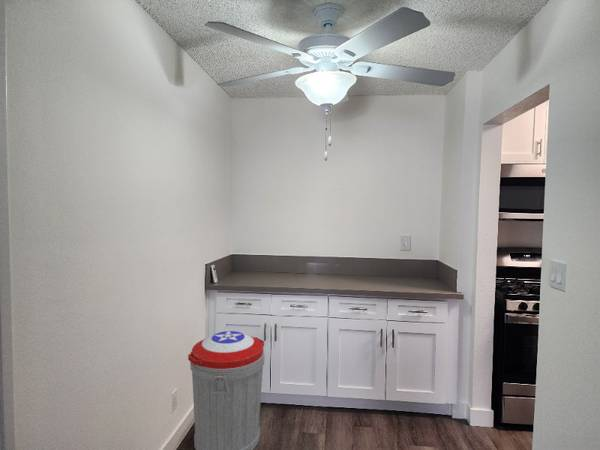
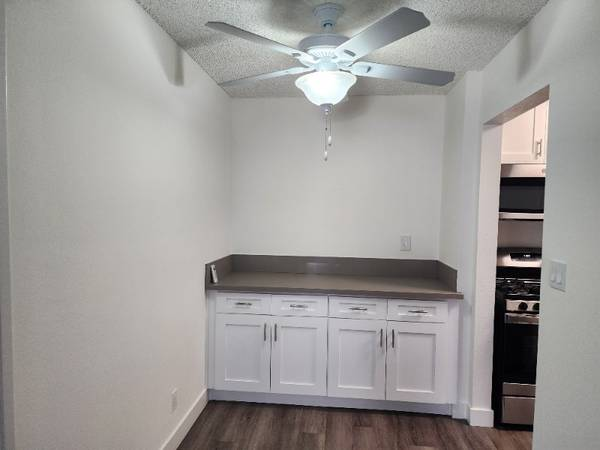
- trash can [187,330,266,450]
